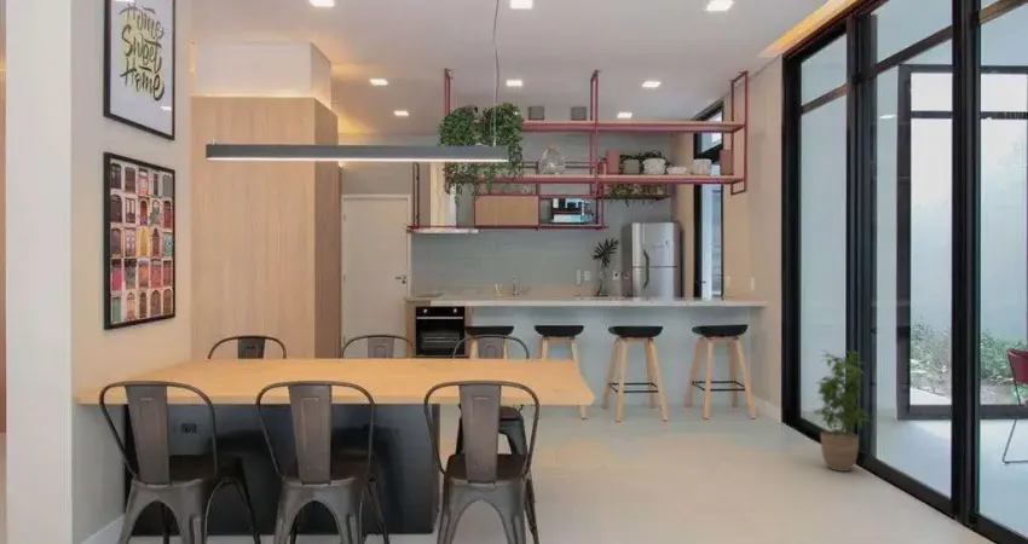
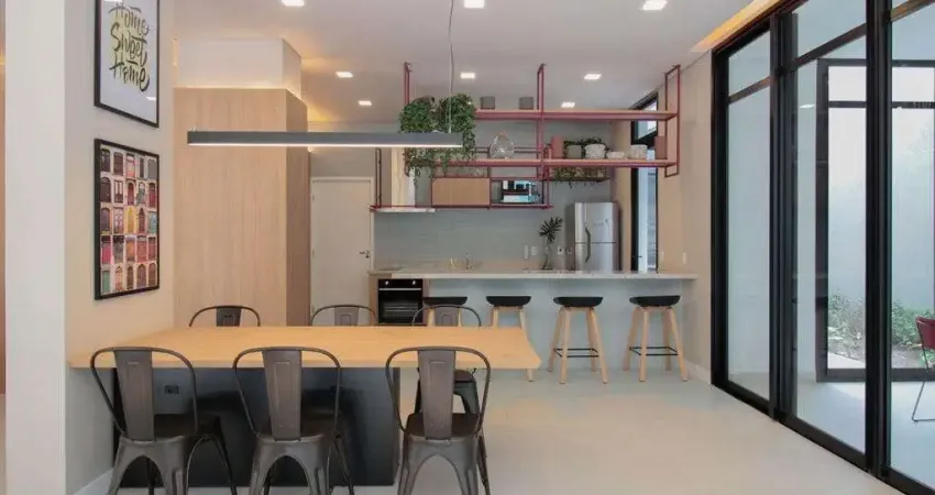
- potted plant [812,348,874,473]
